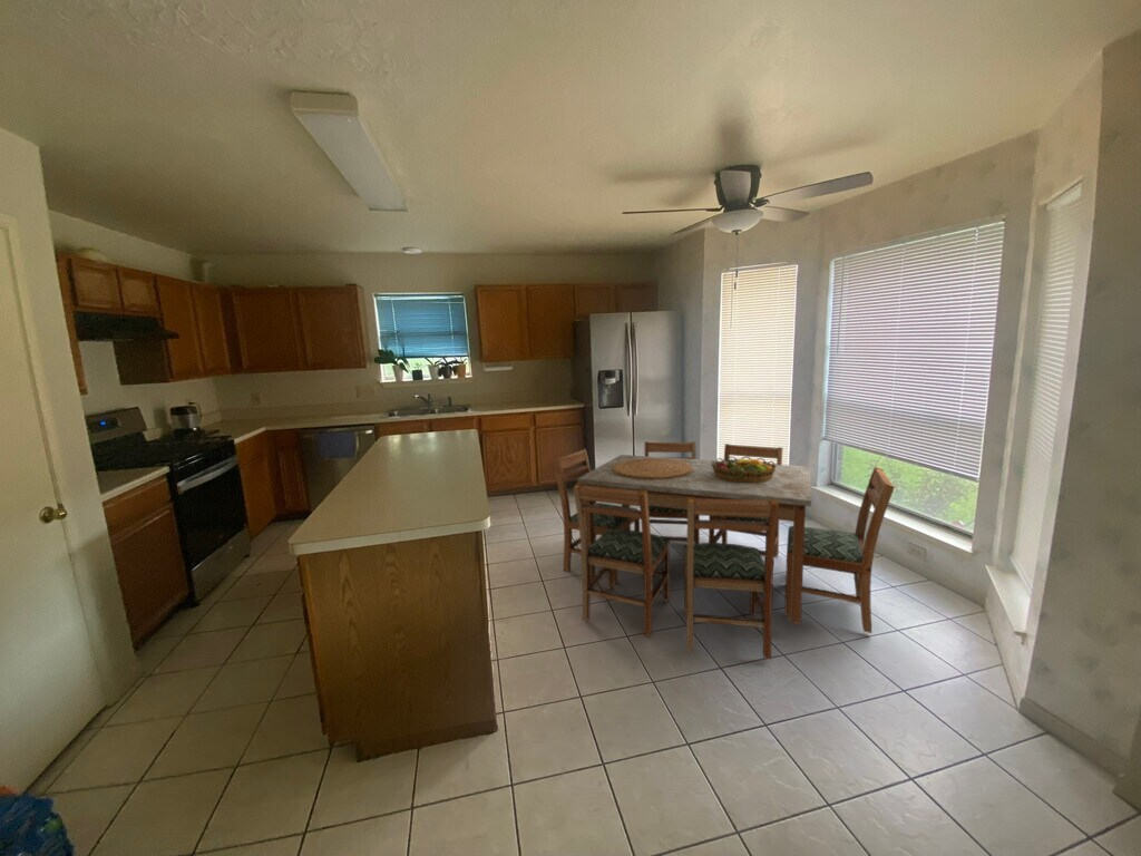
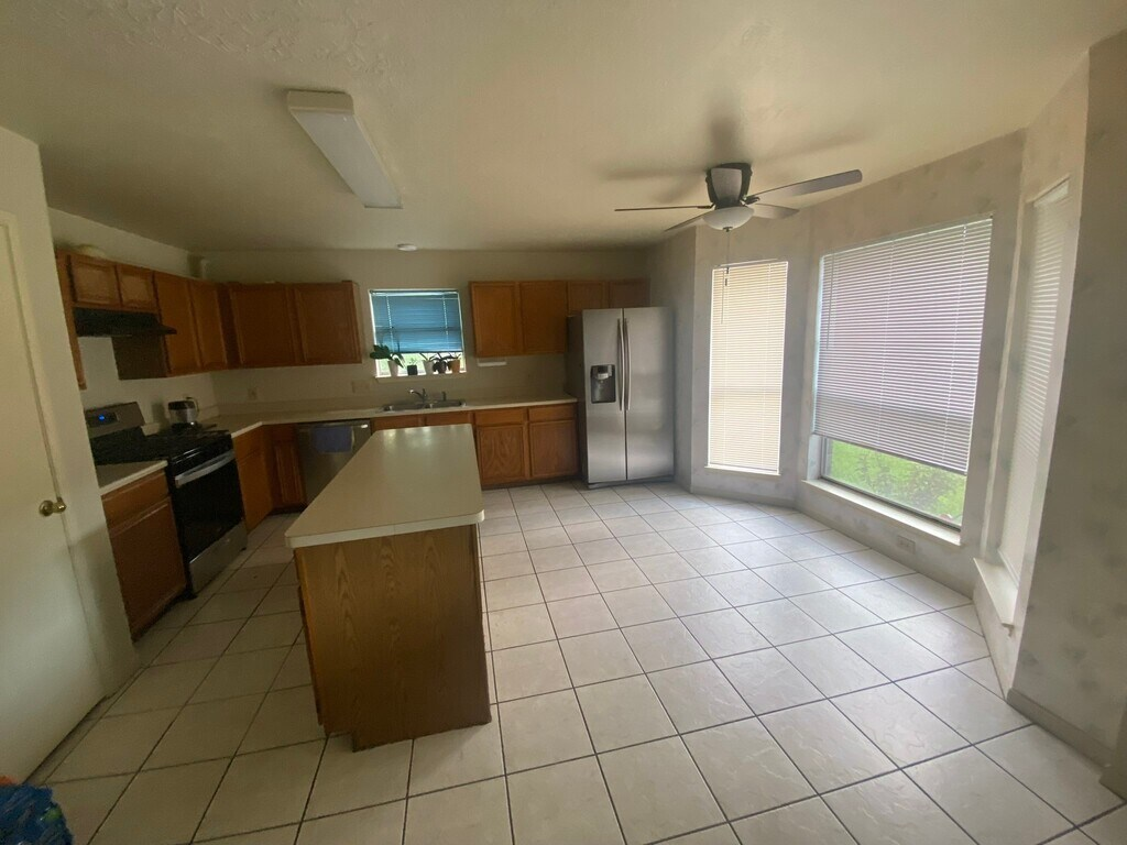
- dining table [552,440,896,660]
